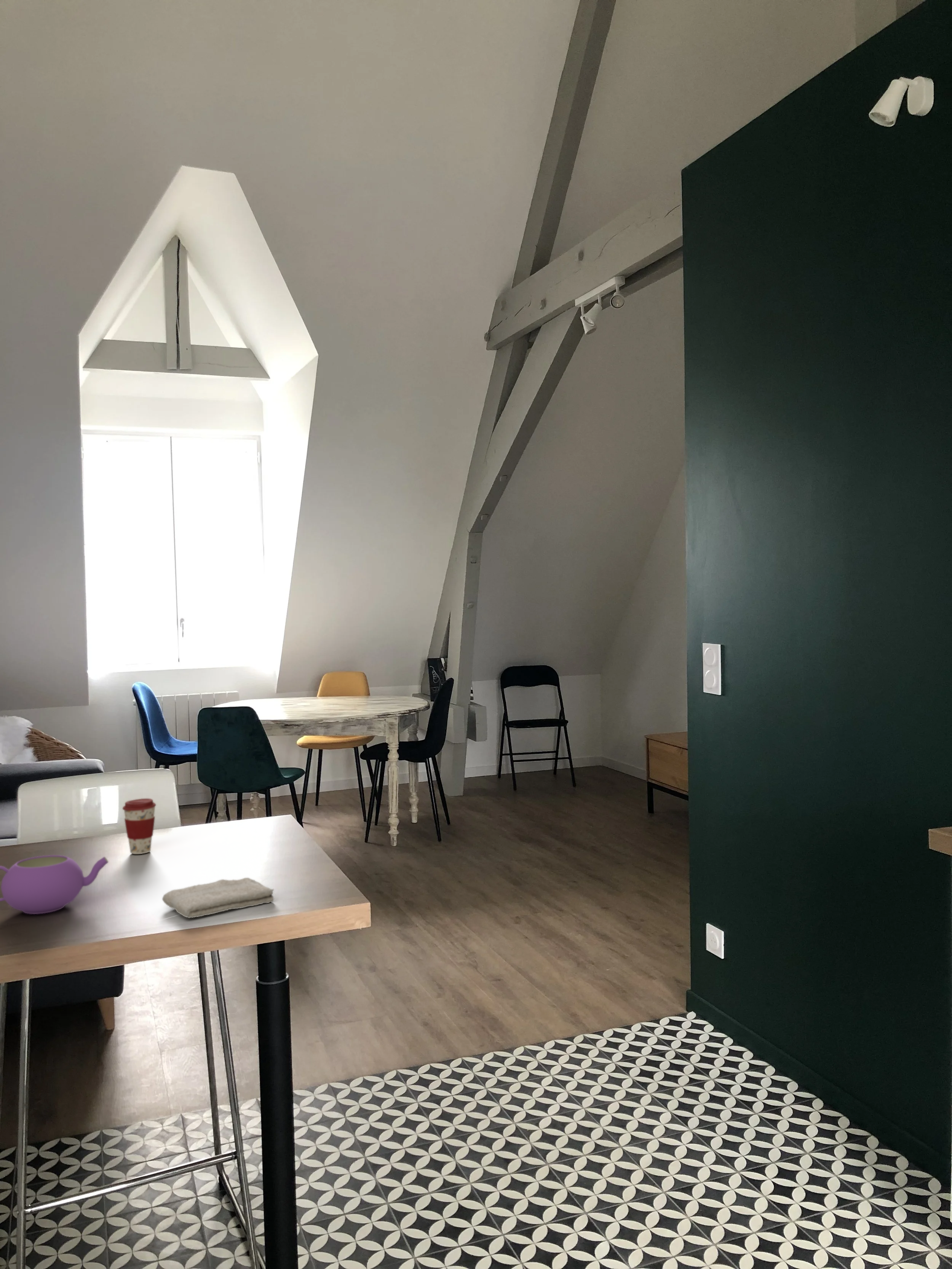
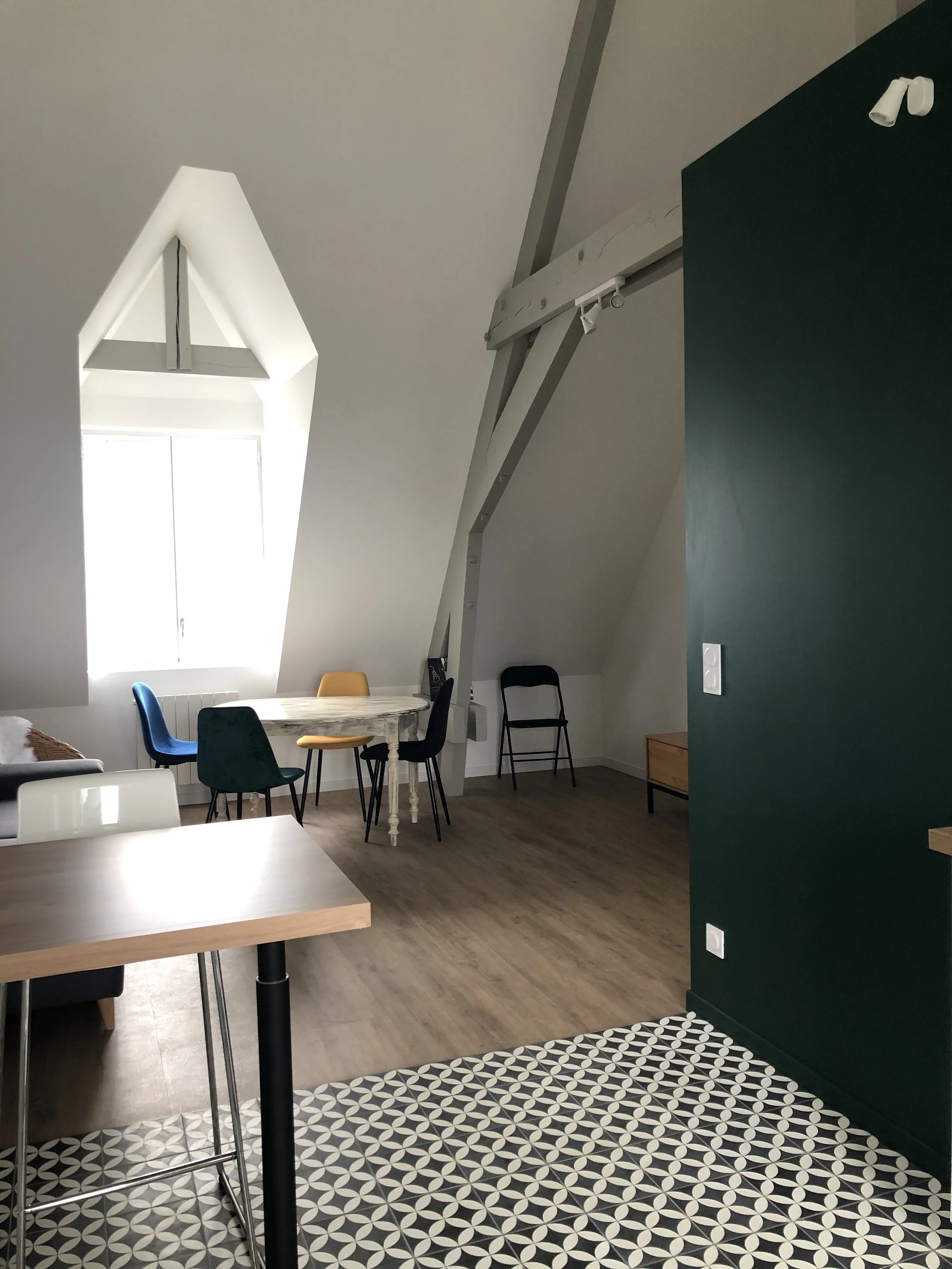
- teapot [0,855,109,915]
- coffee cup [122,798,157,854]
- washcloth [162,877,274,919]
